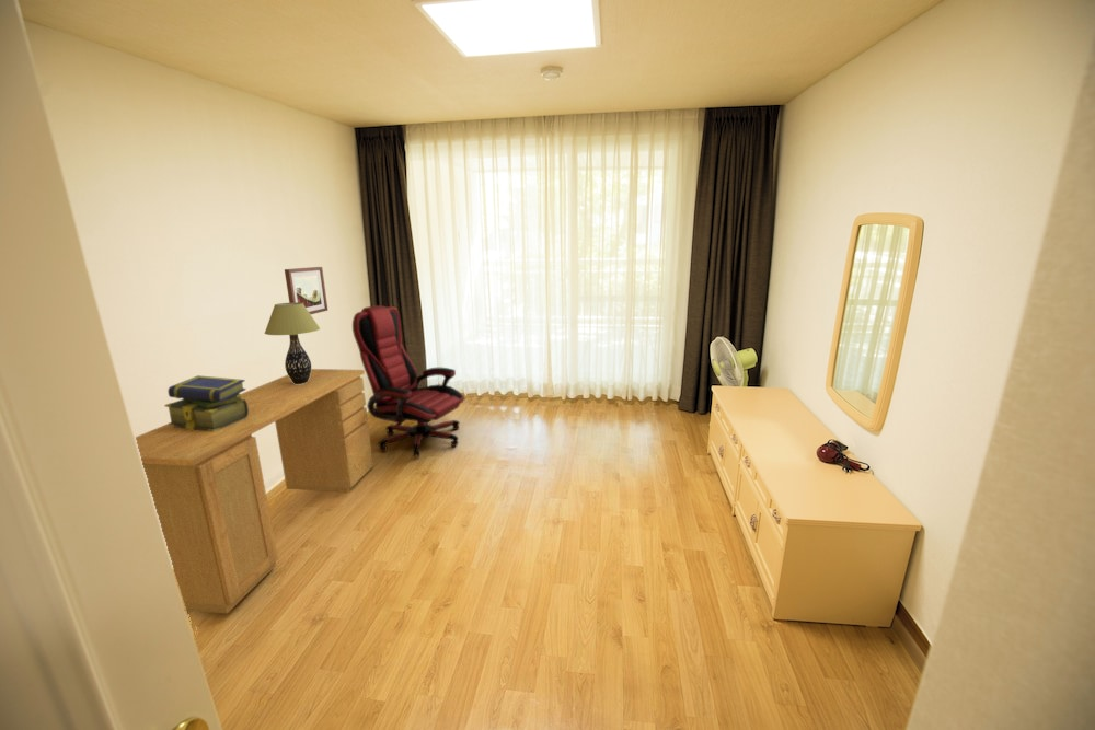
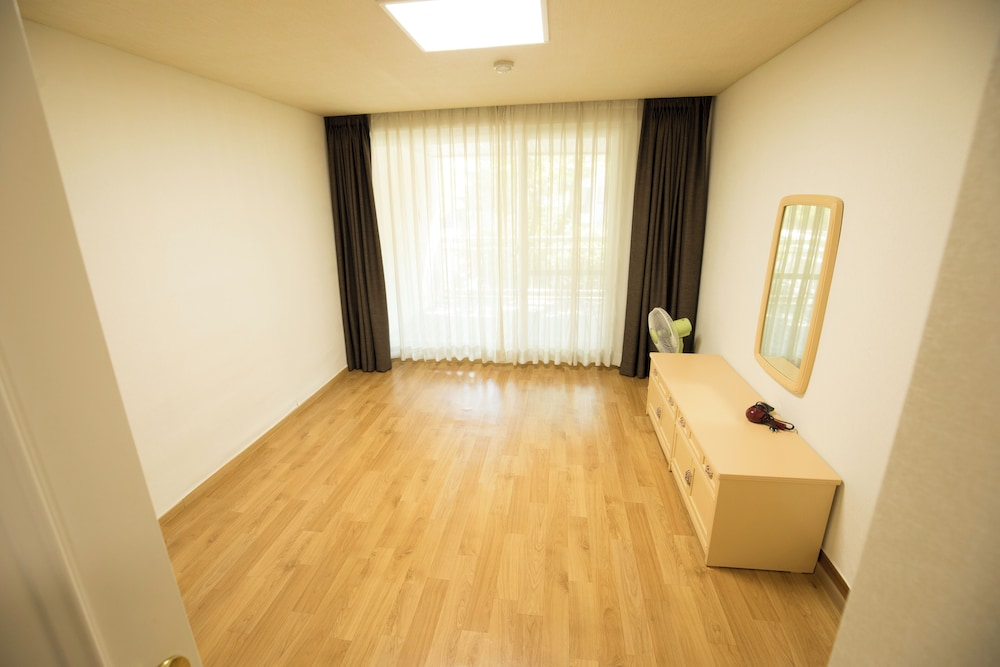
- wall art [284,266,330,315]
- office chair [351,304,466,459]
- desk [135,368,374,615]
- stack of books [163,374,249,431]
- table lamp [264,302,321,384]
